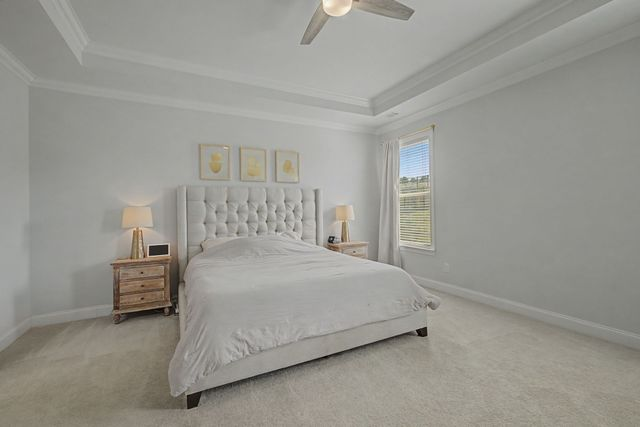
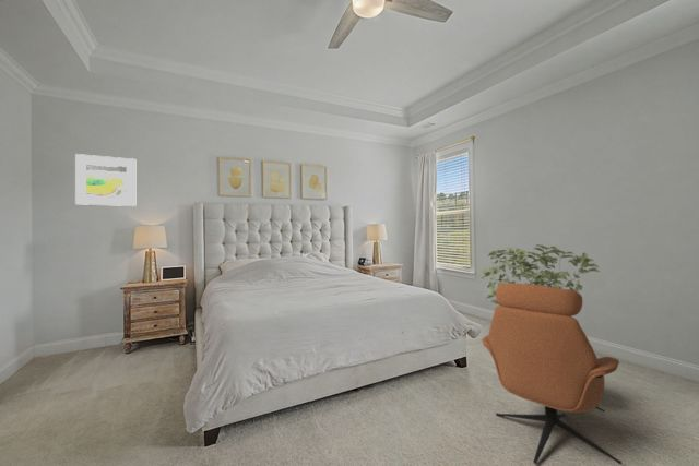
+ lounge chair [481,283,623,465]
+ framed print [74,153,137,207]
+ shrub [481,243,601,306]
